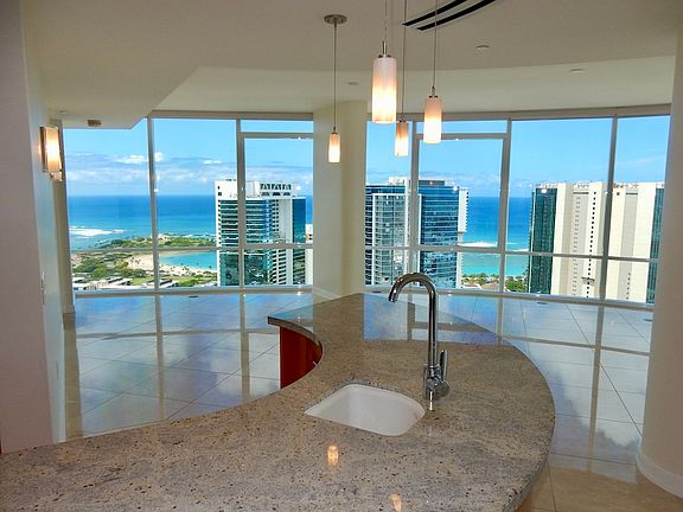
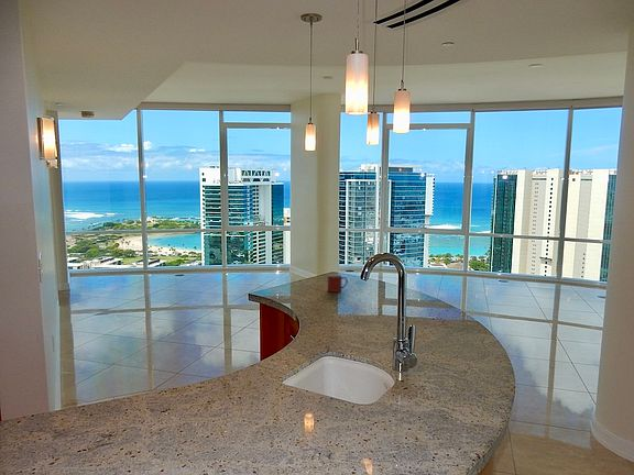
+ mug [327,273,349,294]
